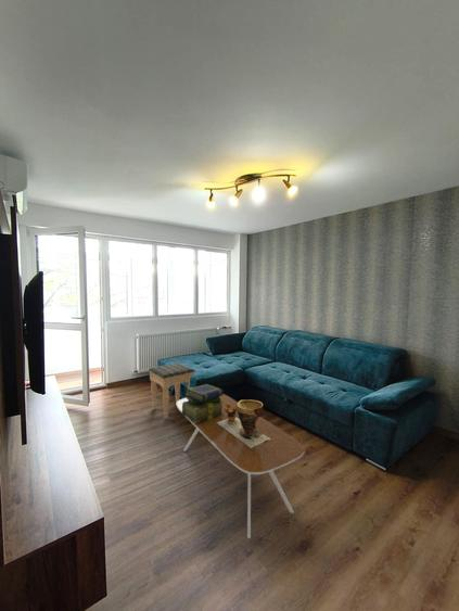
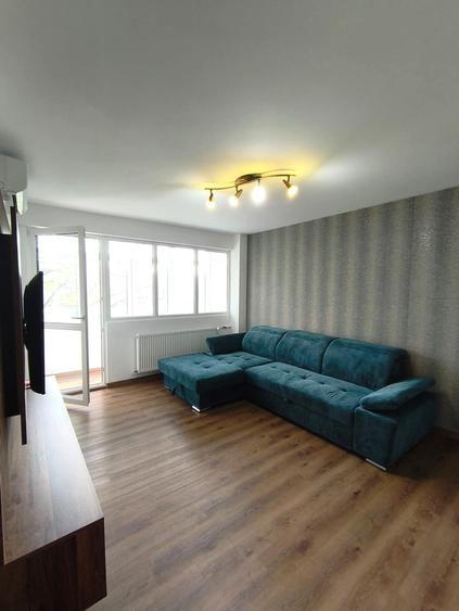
- clay pot [217,399,270,448]
- coffee table [176,393,306,539]
- footstool [148,362,196,421]
- stack of books [181,383,225,423]
